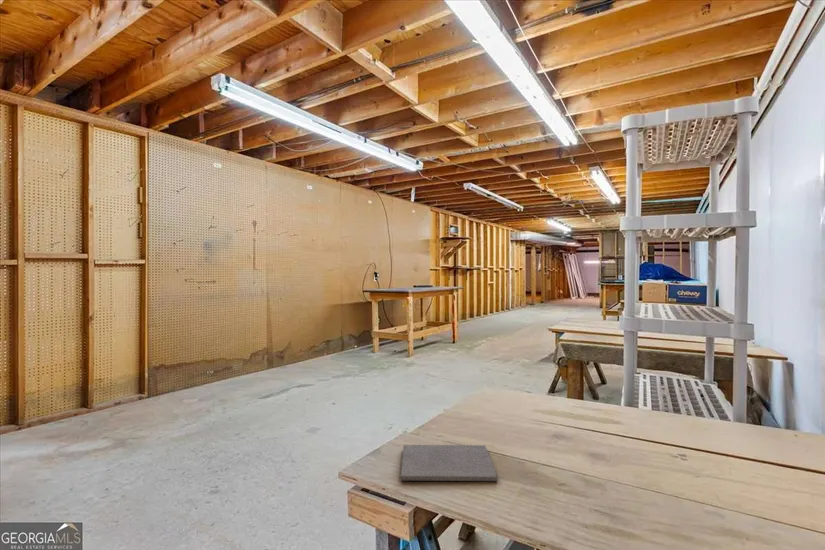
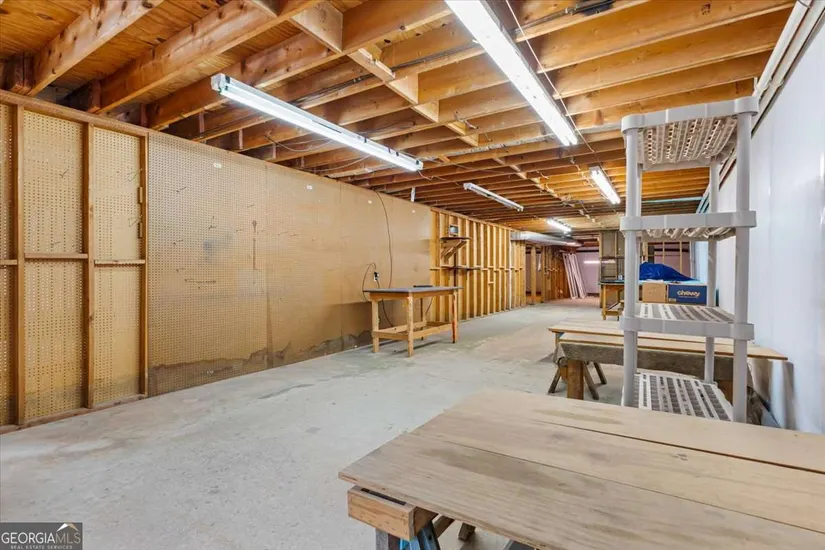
- notepad [400,443,498,483]
